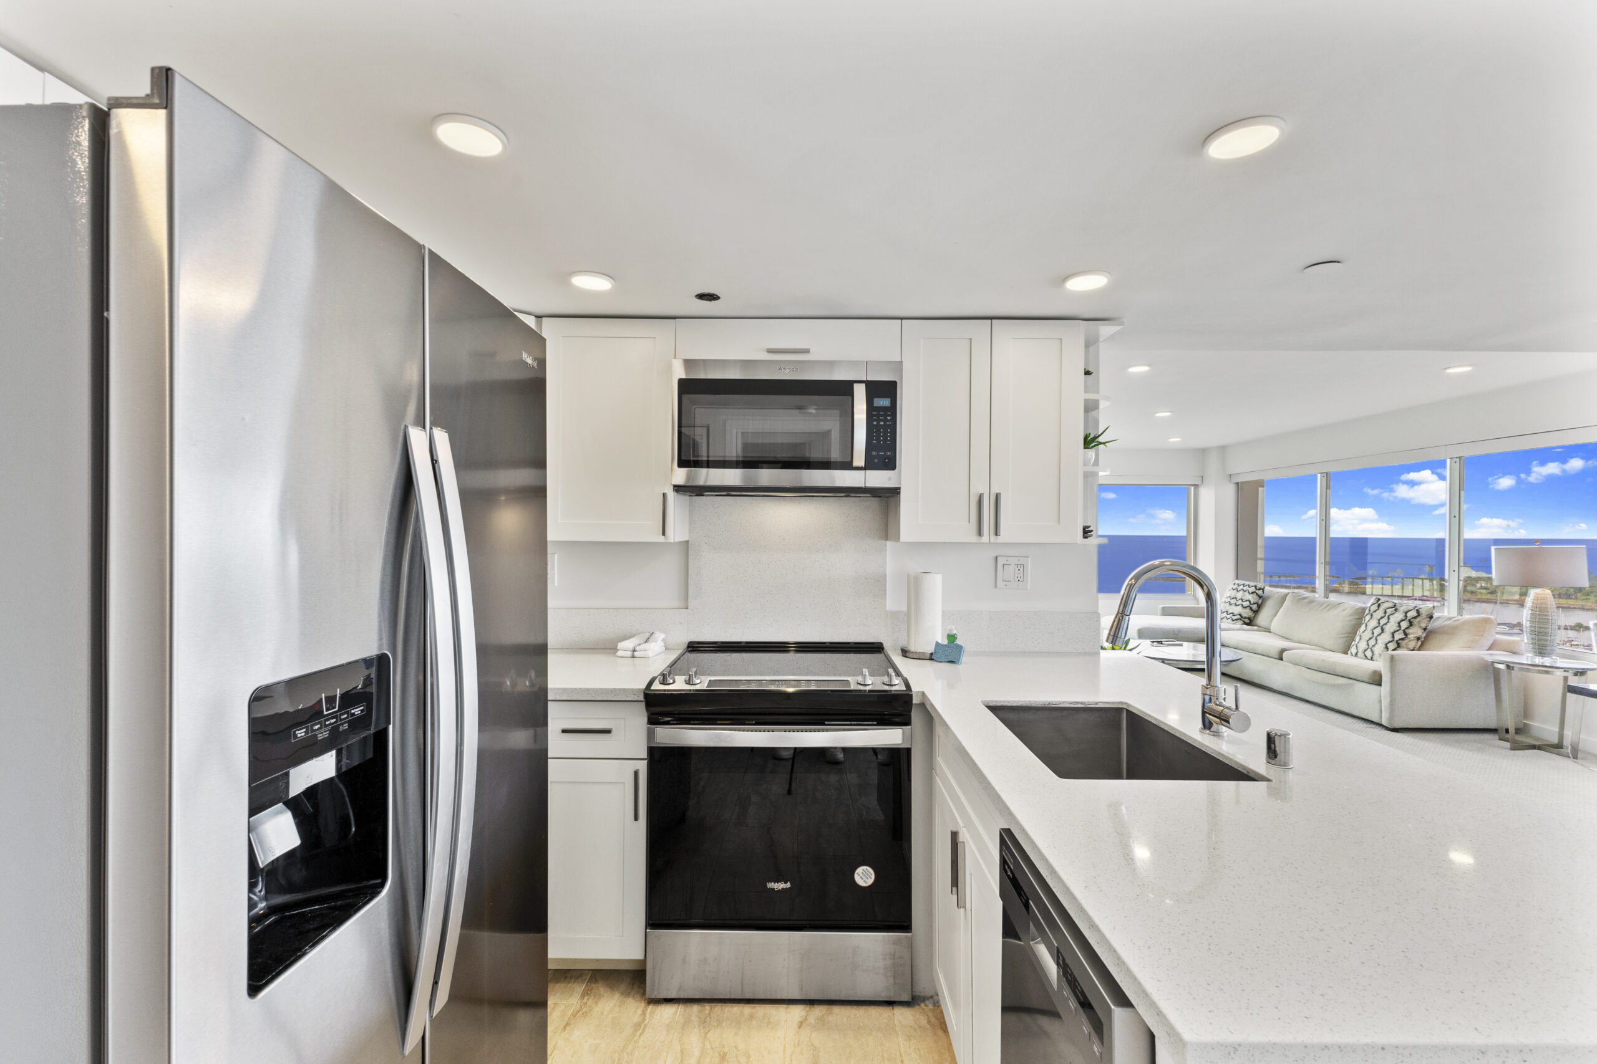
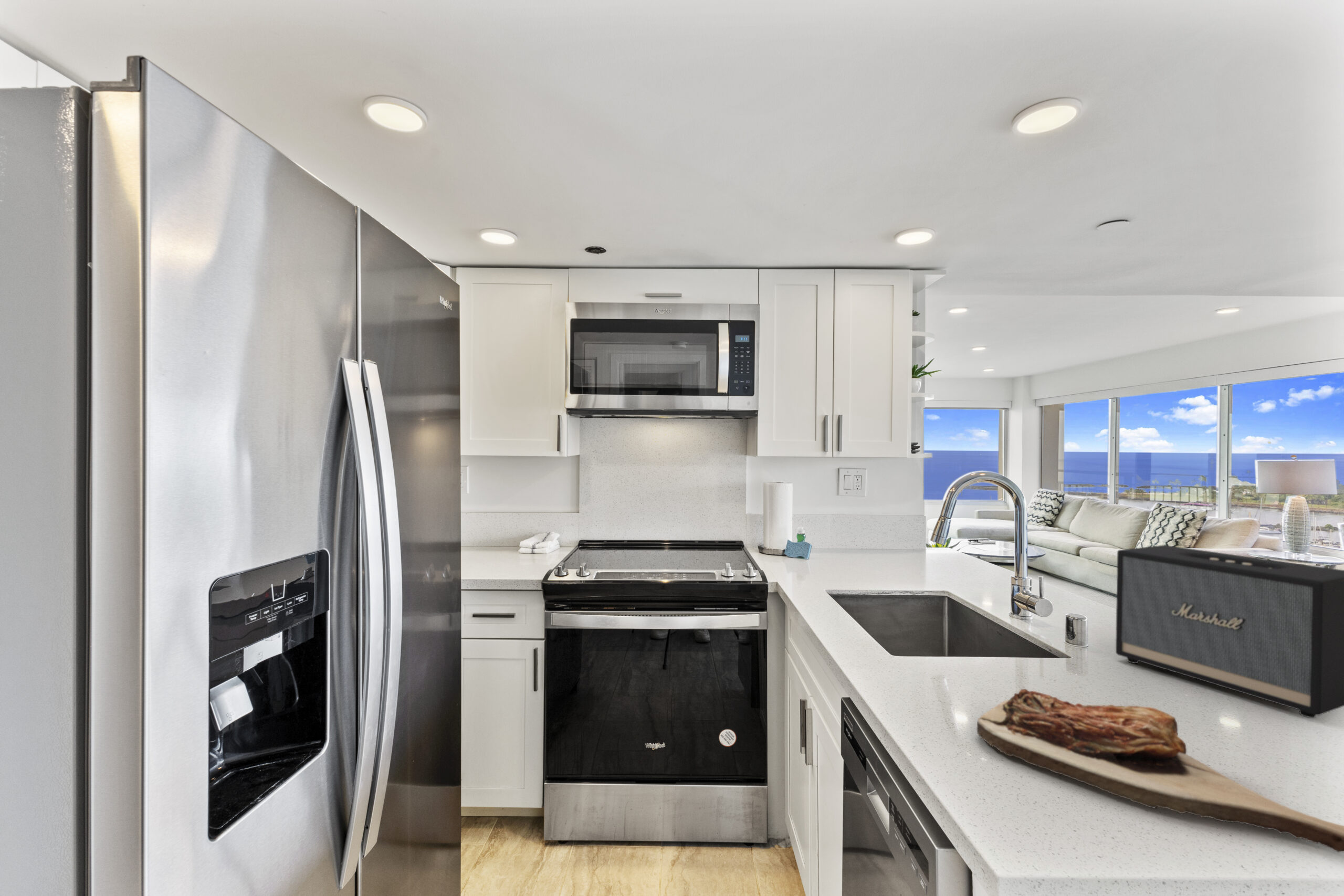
+ speaker [1115,544,1344,719]
+ cutting board [976,688,1344,853]
